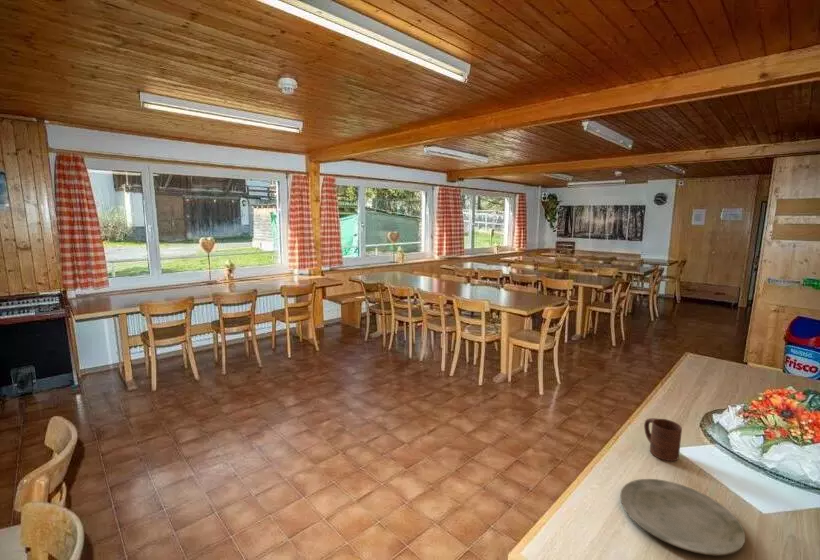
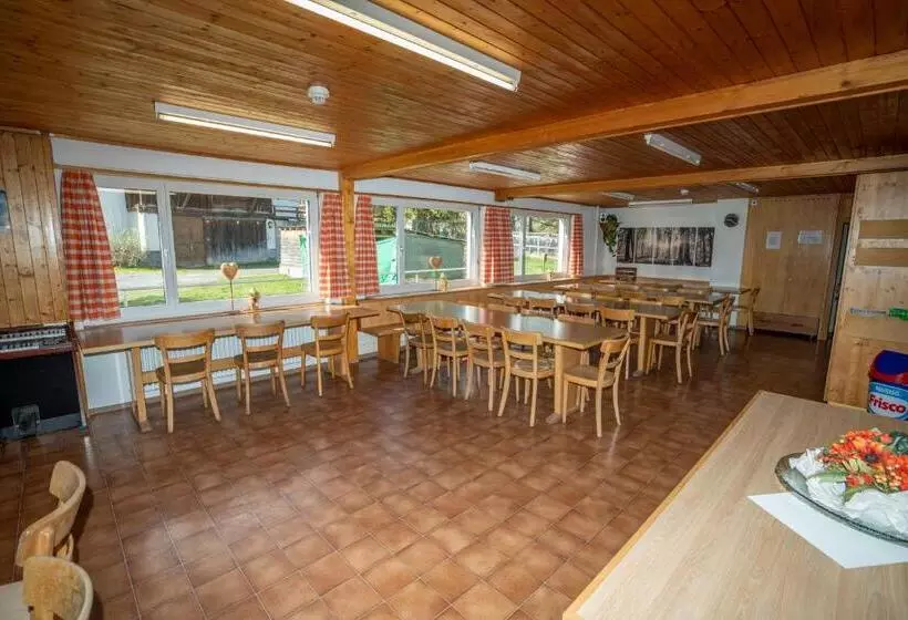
- plate [619,478,746,556]
- cup [643,417,683,462]
